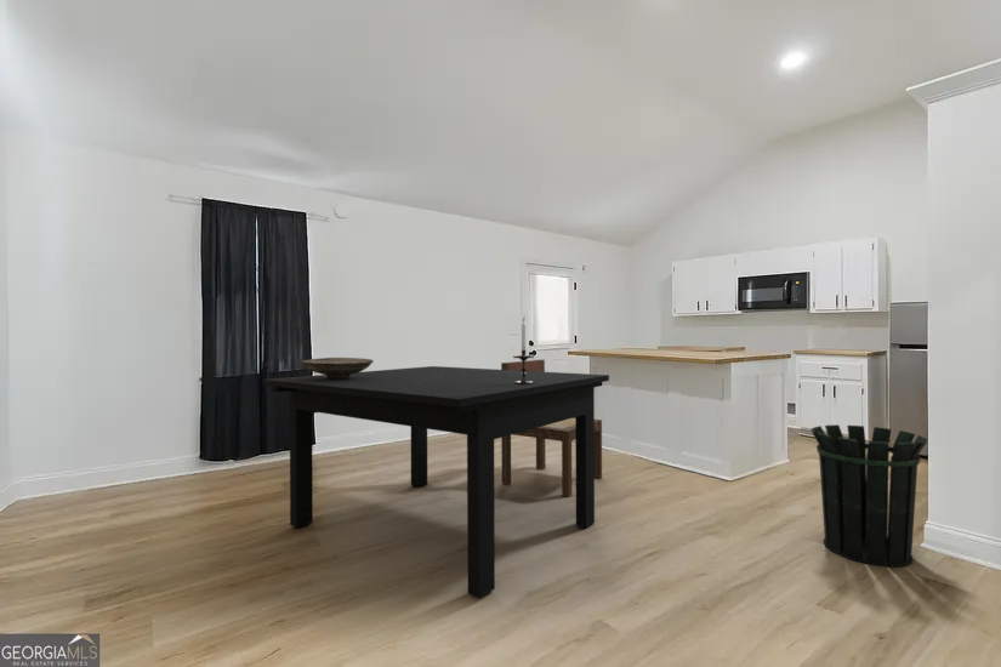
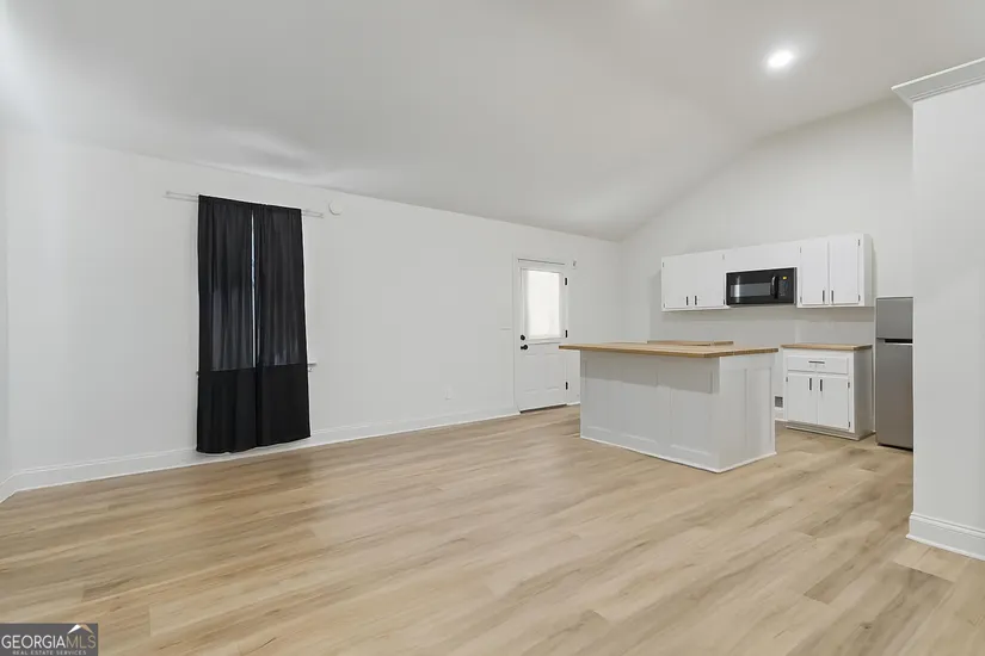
- candlestick [512,314,535,384]
- dining table [262,365,610,599]
- dining chair [500,359,603,498]
- decorative bowl [301,357,375,378]
- waste bin [809,423,928,569]
